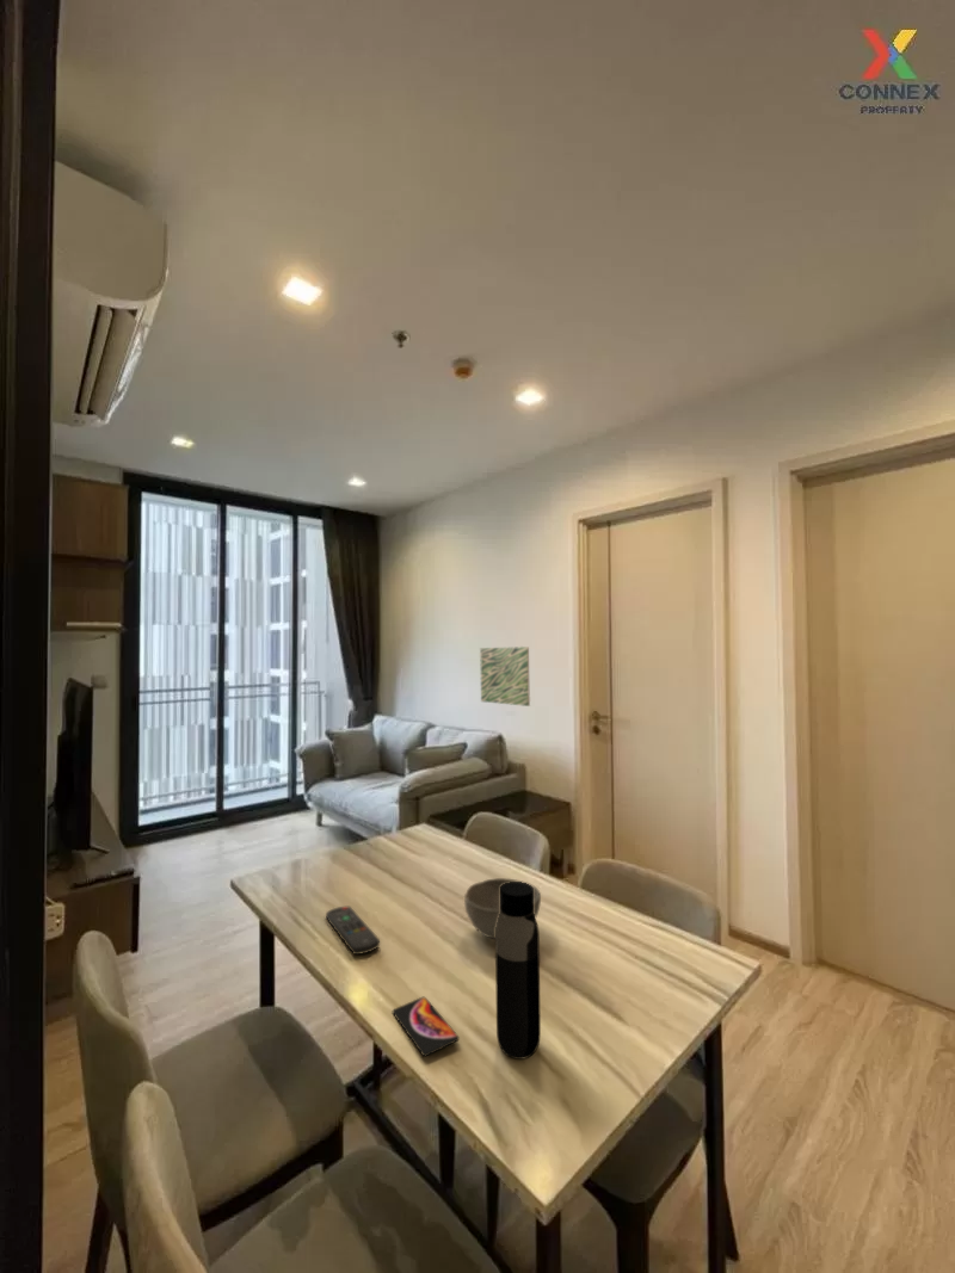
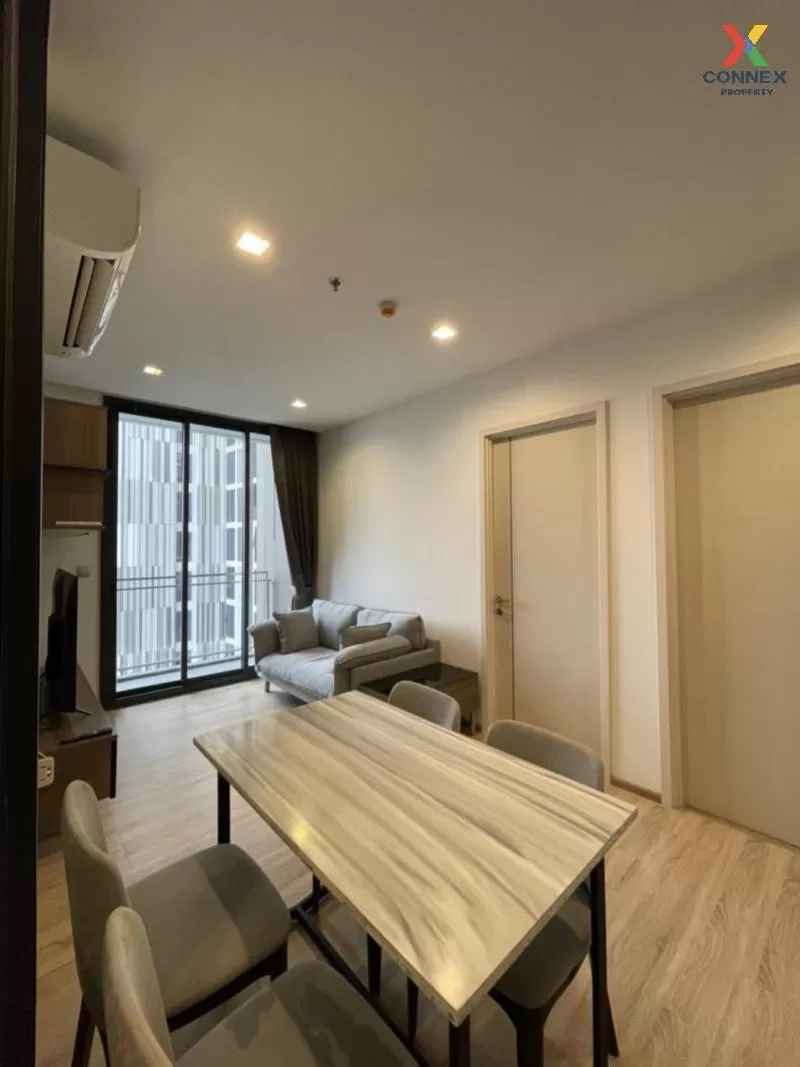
- bowl [463,877,542,940]
- smartphone [392,996,461,1057]
- remote control [325,906,381,956]
- wall art [479,645,531,707]
- water bottle [494,882,542,1061]
